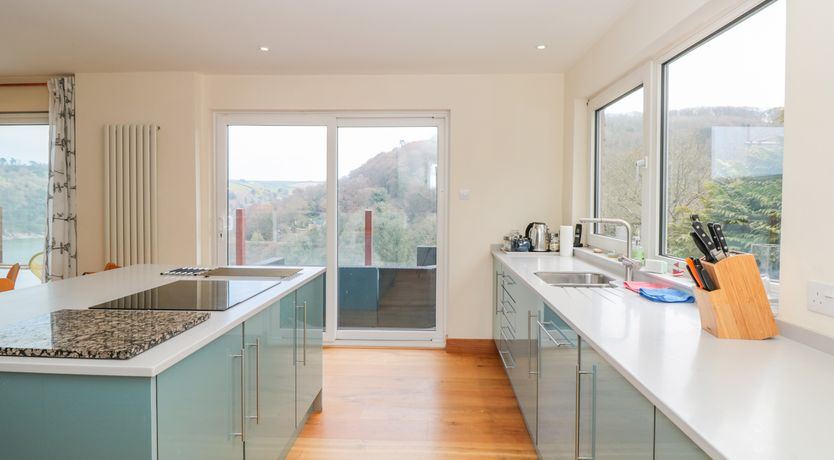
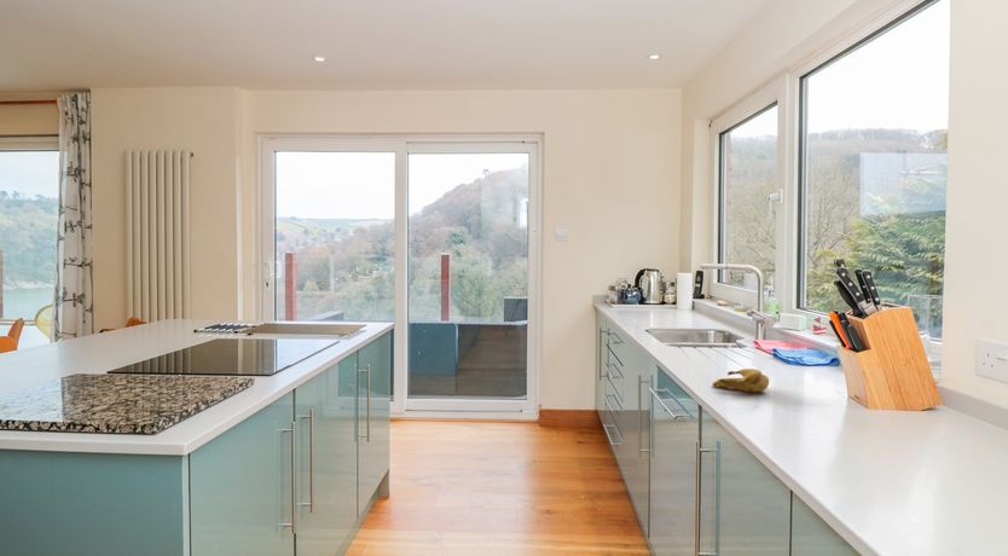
+ banana [712,367,770,393]
